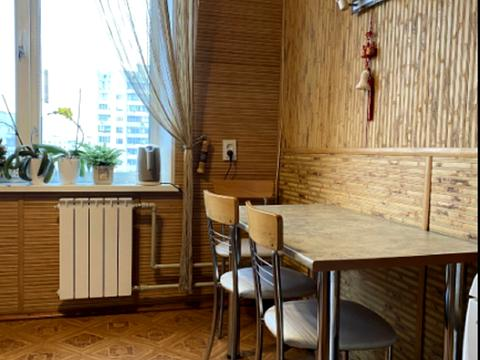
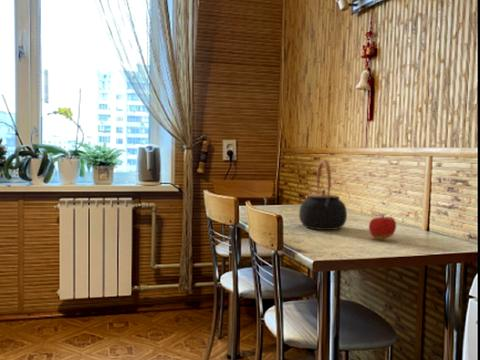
+ fruit [368,213,397,240]
+ teapot [298,158,348,231]
